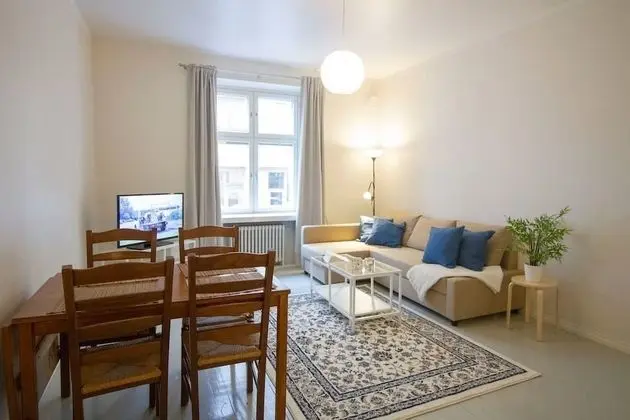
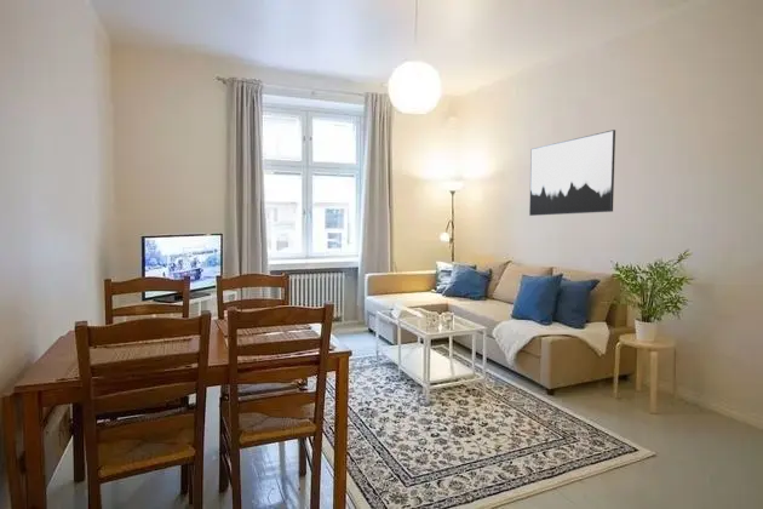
+ wall art [528,128,616,217]
